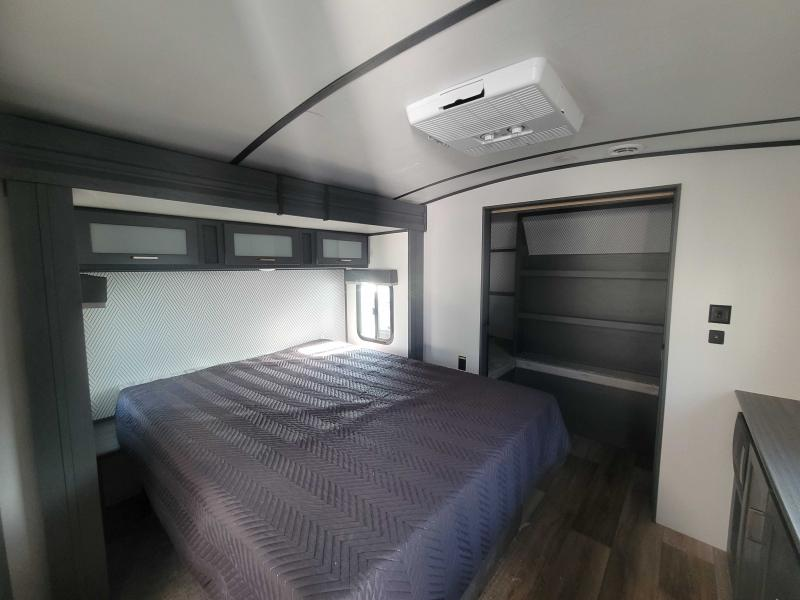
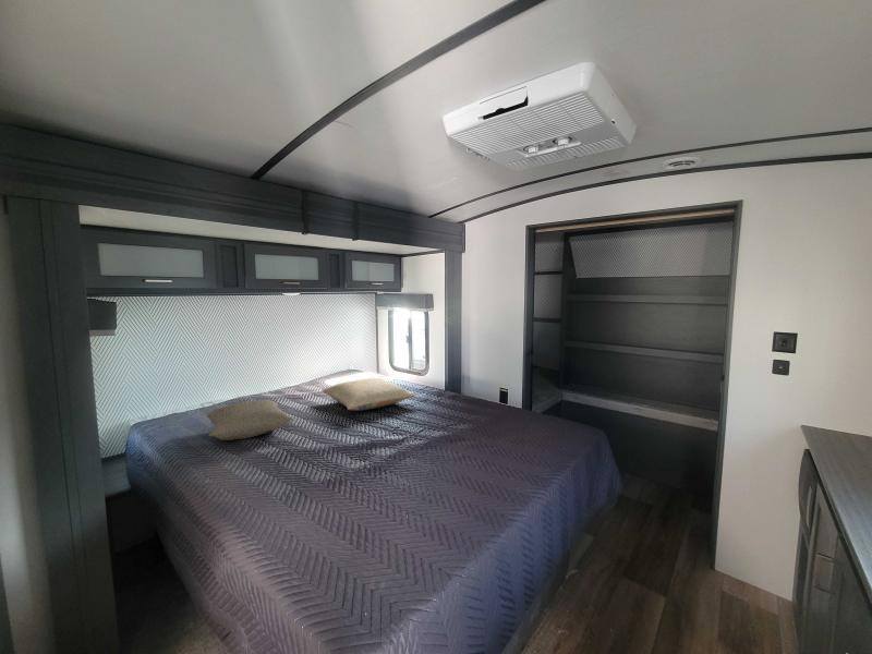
+ pillow [320,377,416,412]
+ pillow [205,399,294,440]
